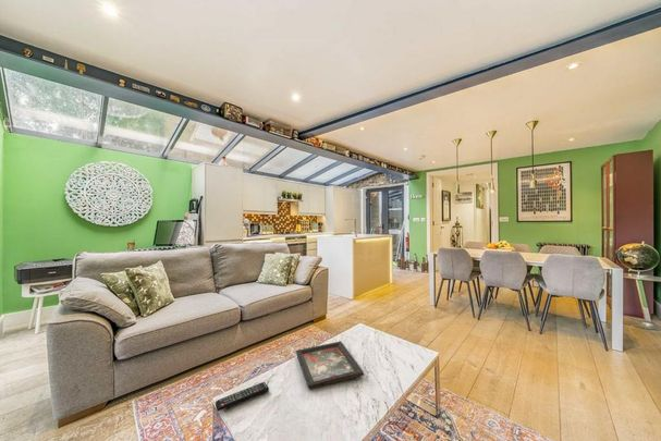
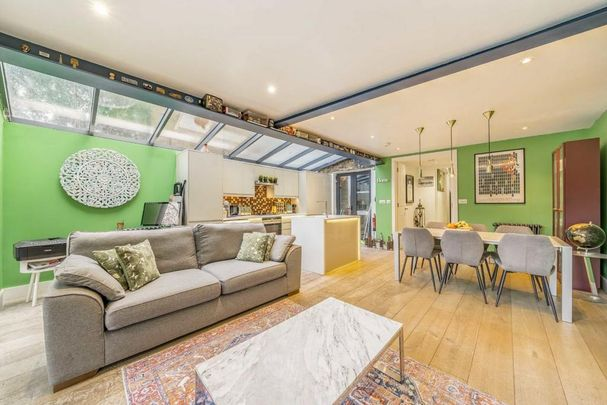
- decorative tray [295,341,365,389]
- remote control [215,381,270,412]
